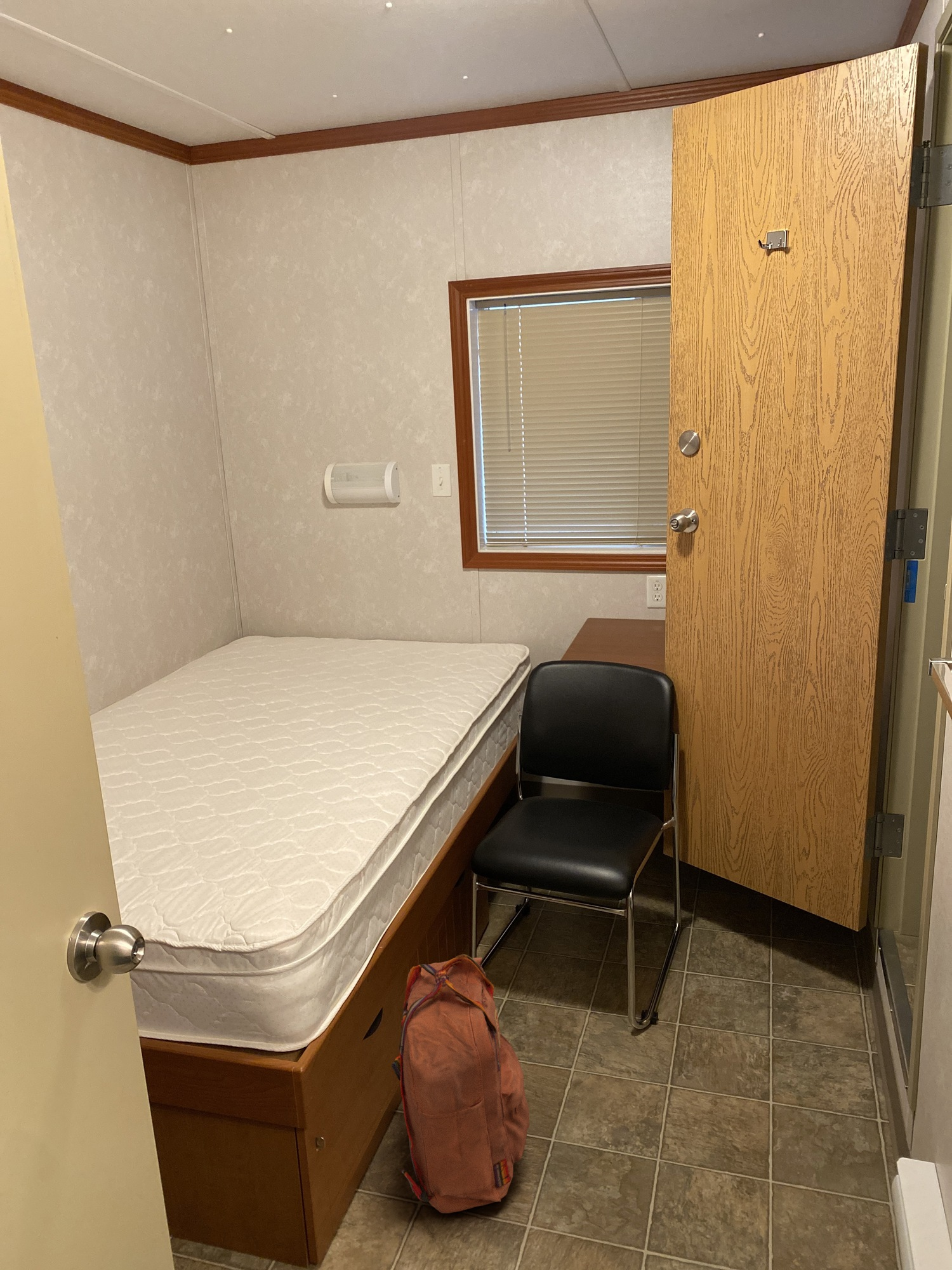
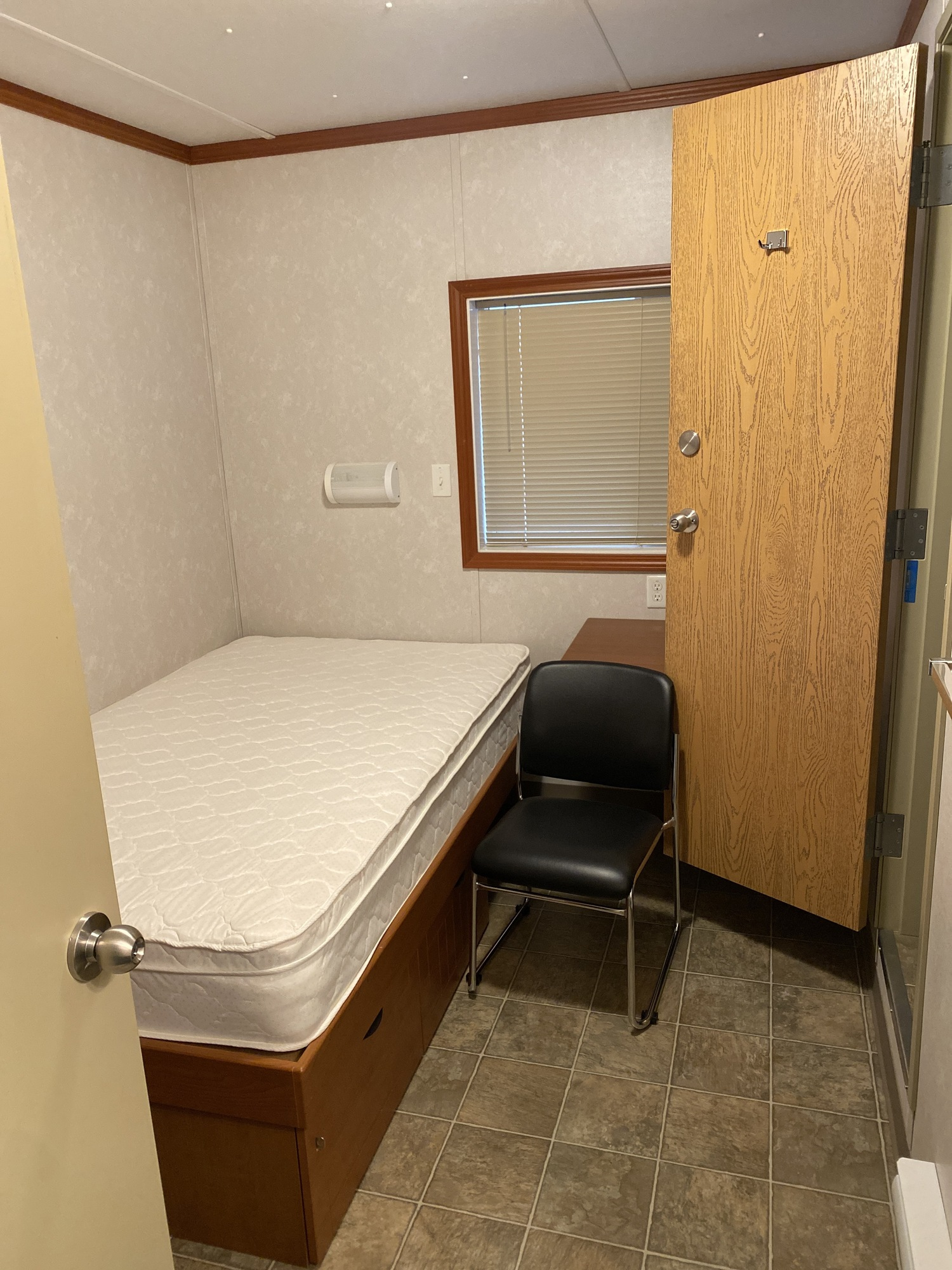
- backpack [391,954,530,1213]
